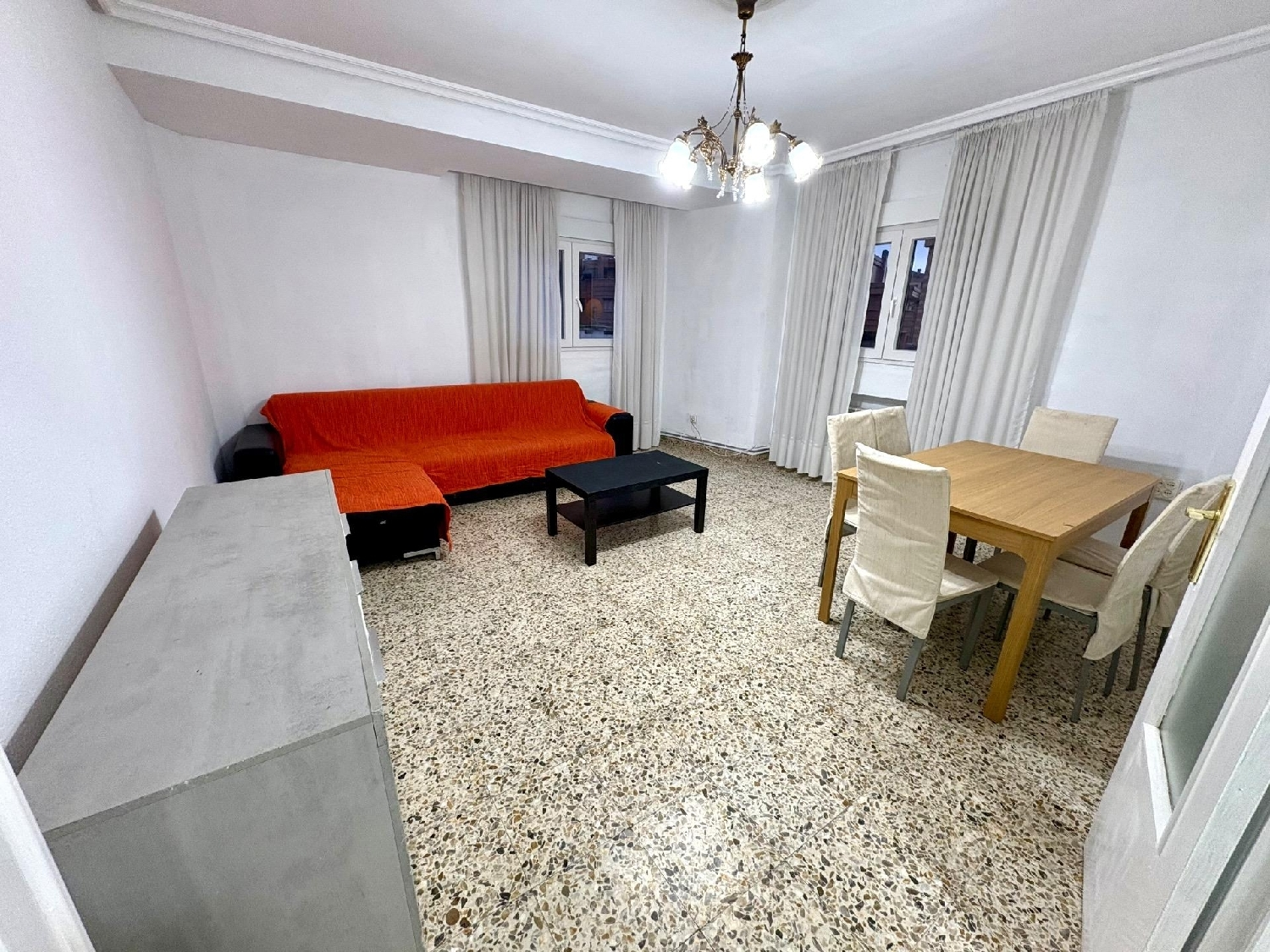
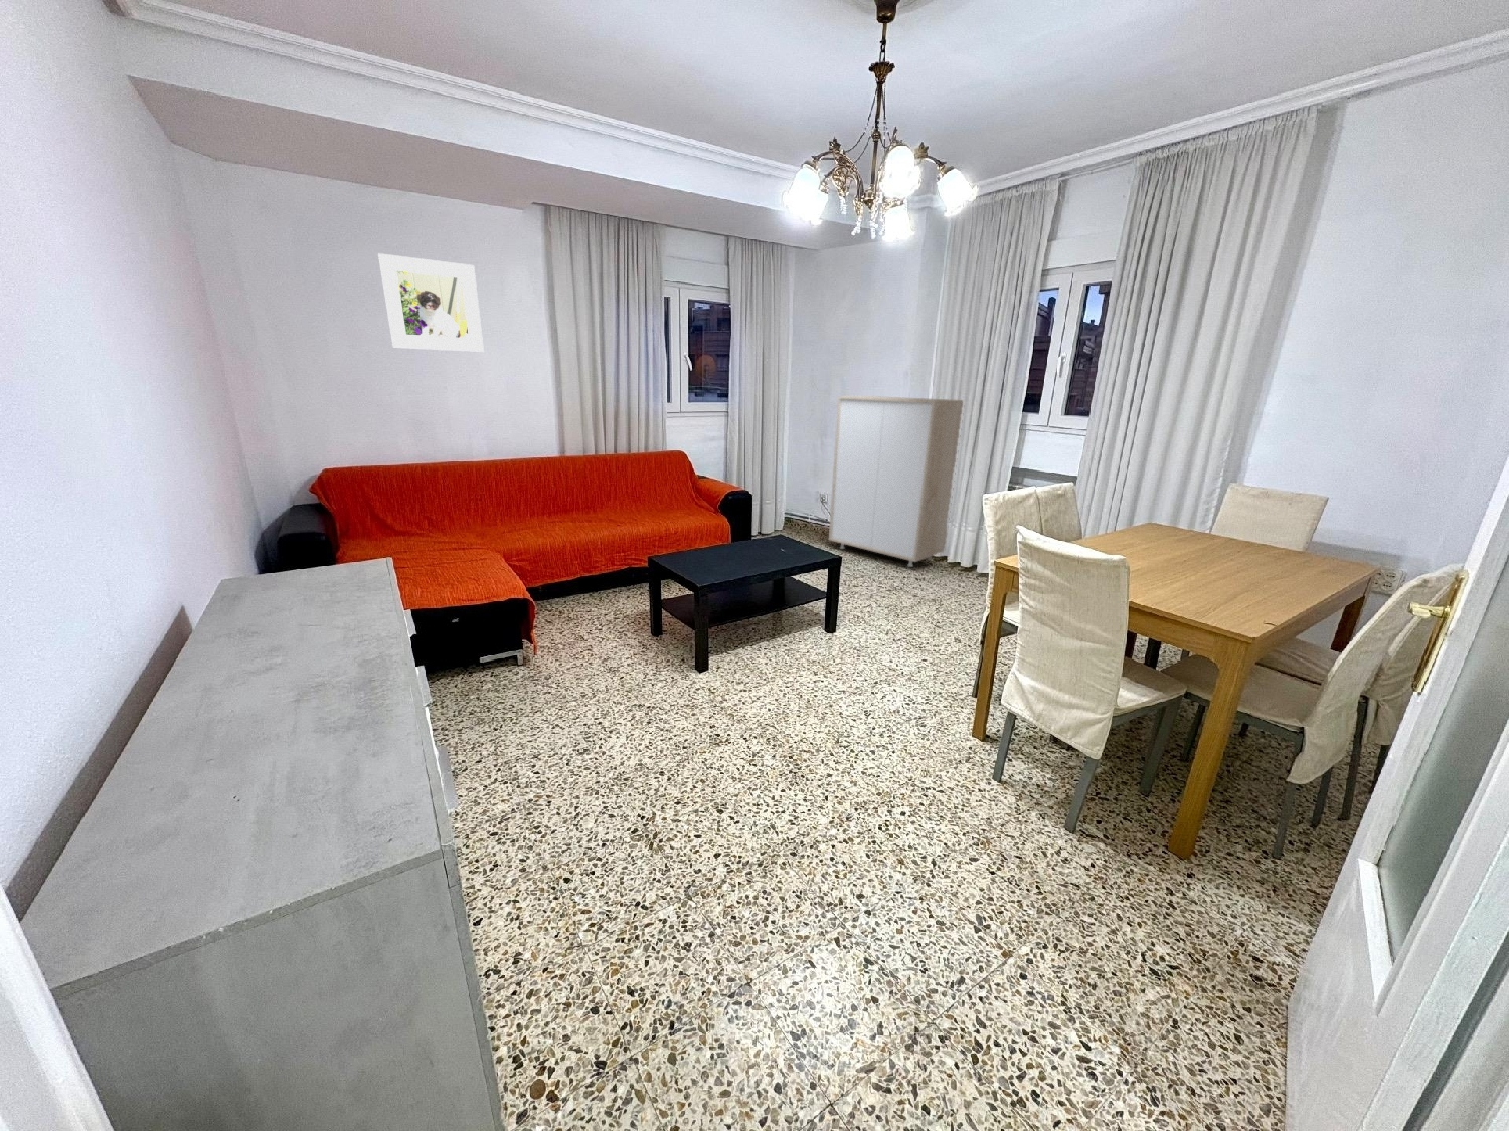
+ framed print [377,252,485,353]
+ storage cabinet [828,396,964,568]
